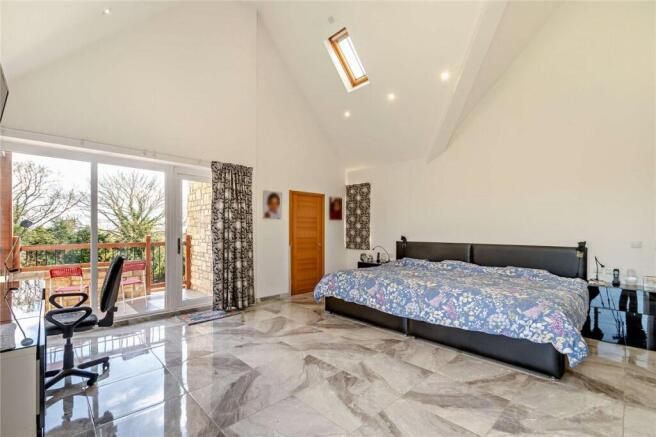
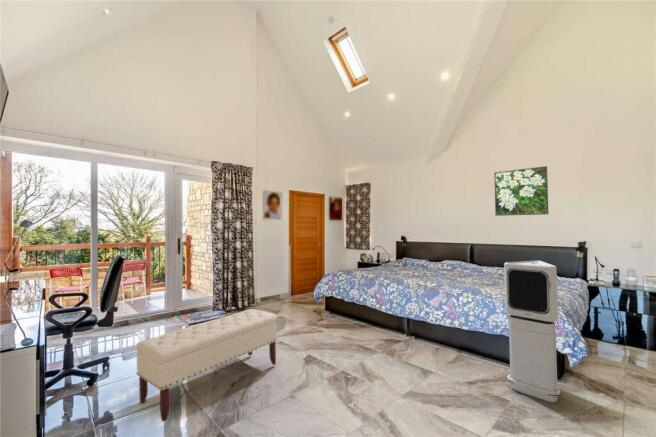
+ bench [135,308,278,423]
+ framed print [493,165,549,217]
+ air purifier [503,259,562,403]
